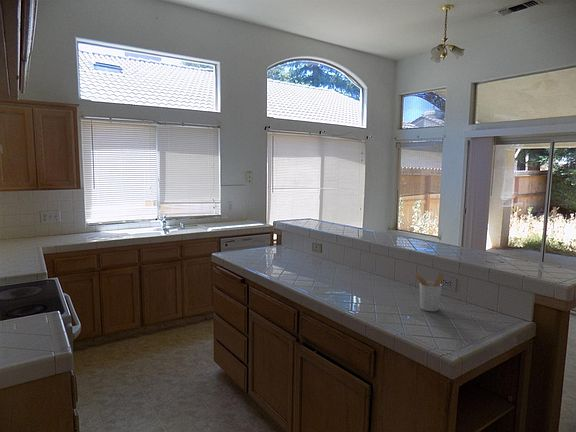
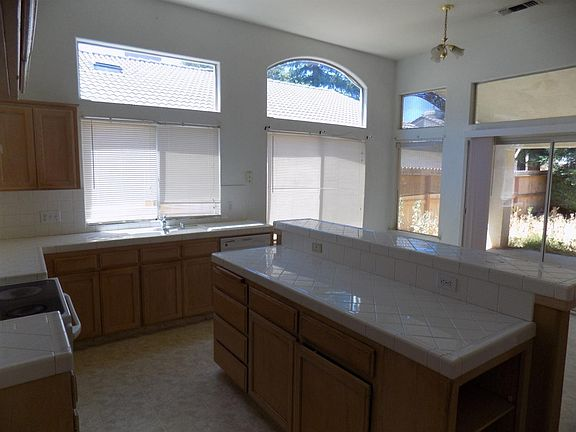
- utensil holder [413,272,445,312]
